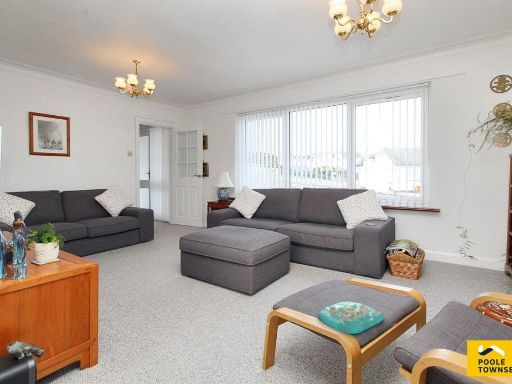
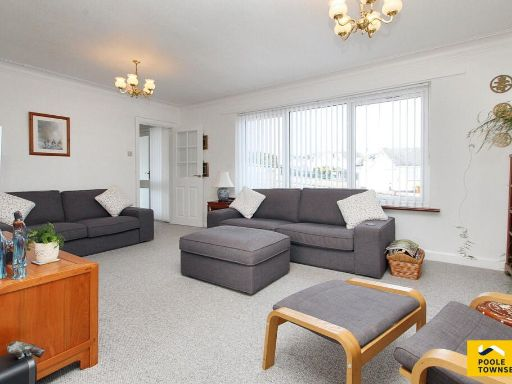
- decorative tray [317,288,384,335]
